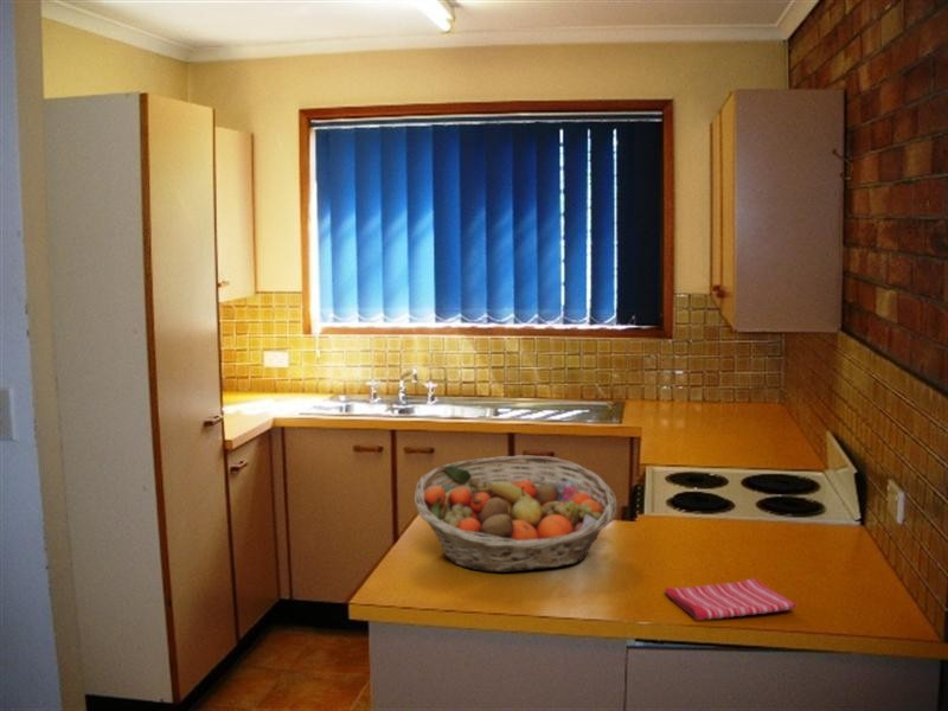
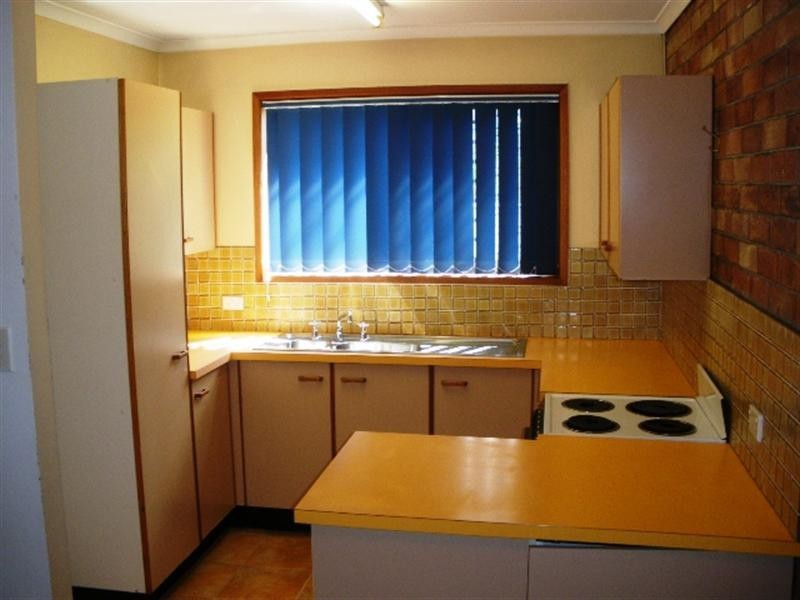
- dish towel [664,577,798,621]
- fruit basket [414,454,619,574]
